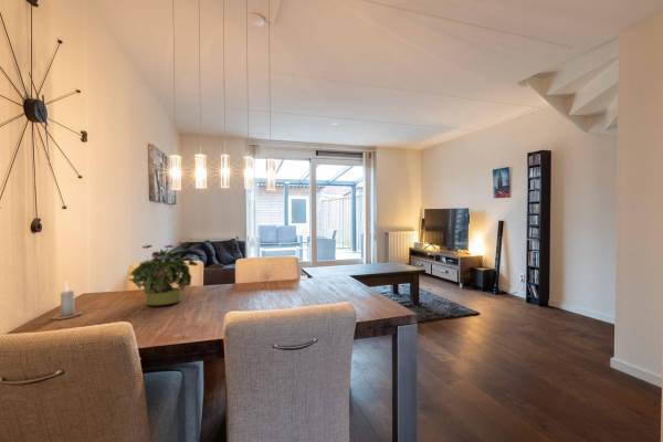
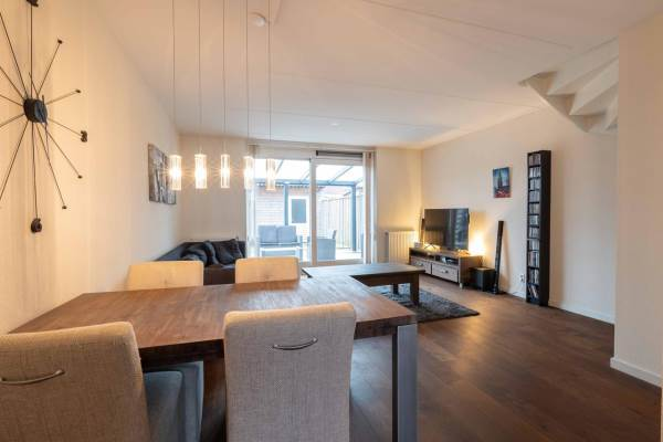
- candle [51,282,84,320]
- potted plant [128,241,199,306]
